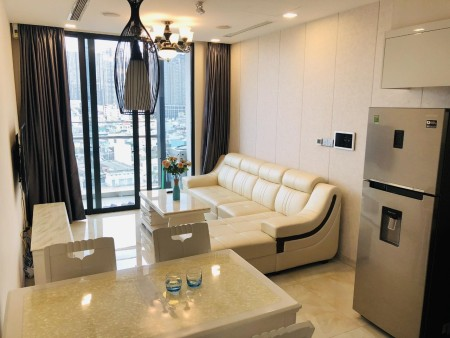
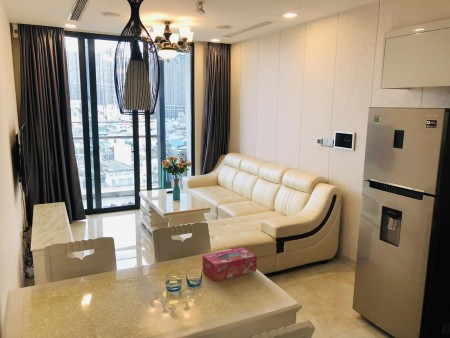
+ tissue box [202,246,258,282]
